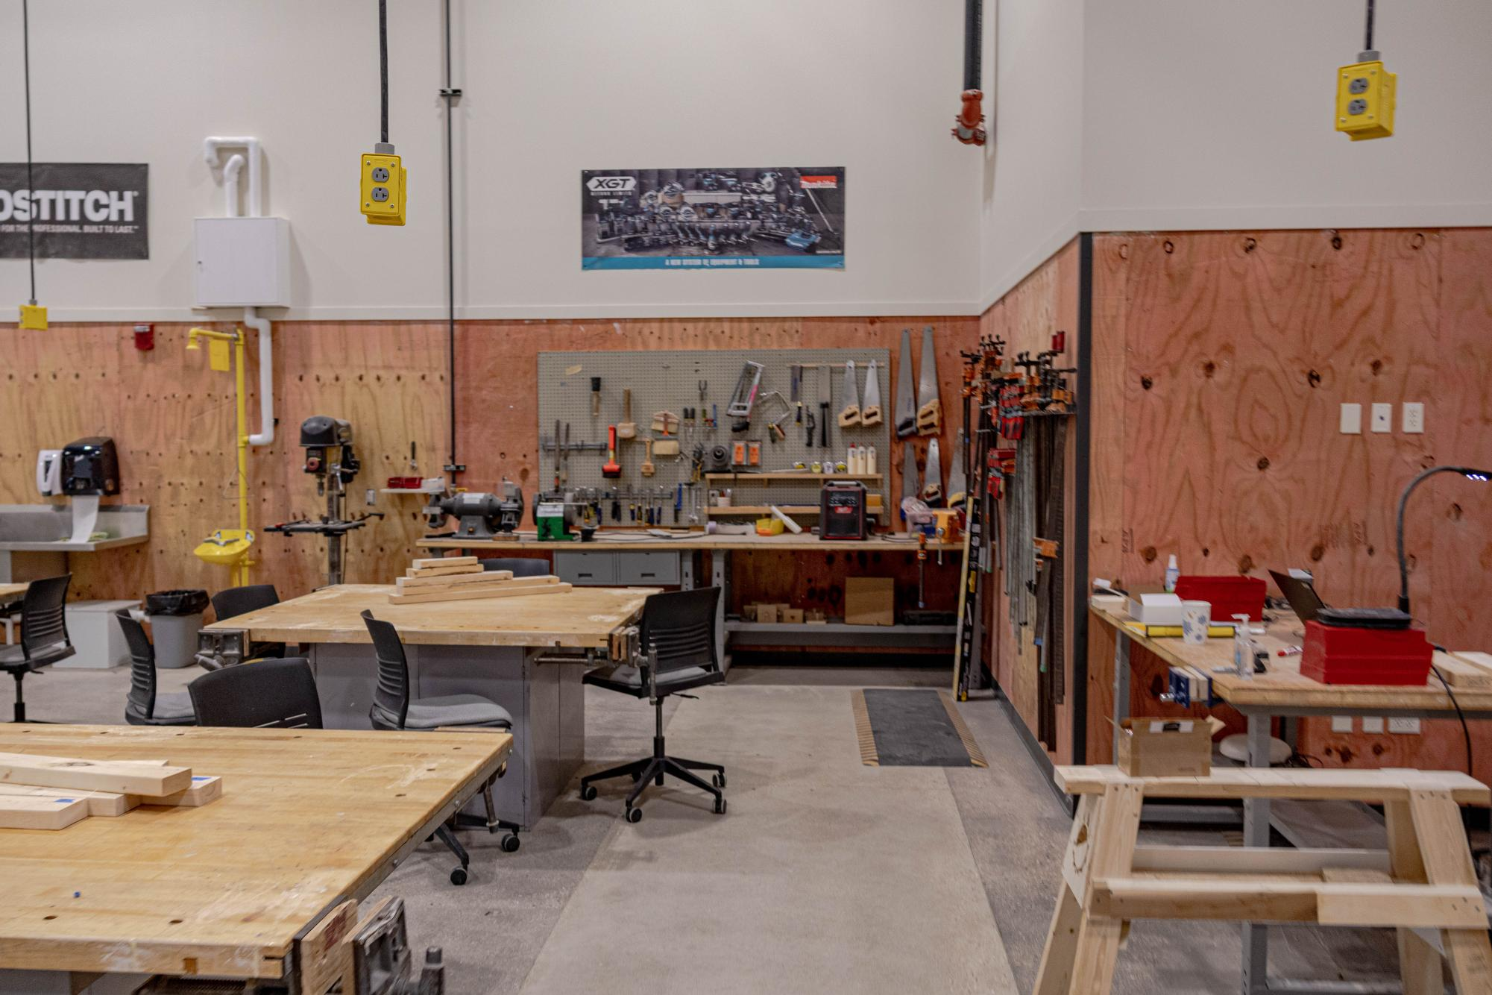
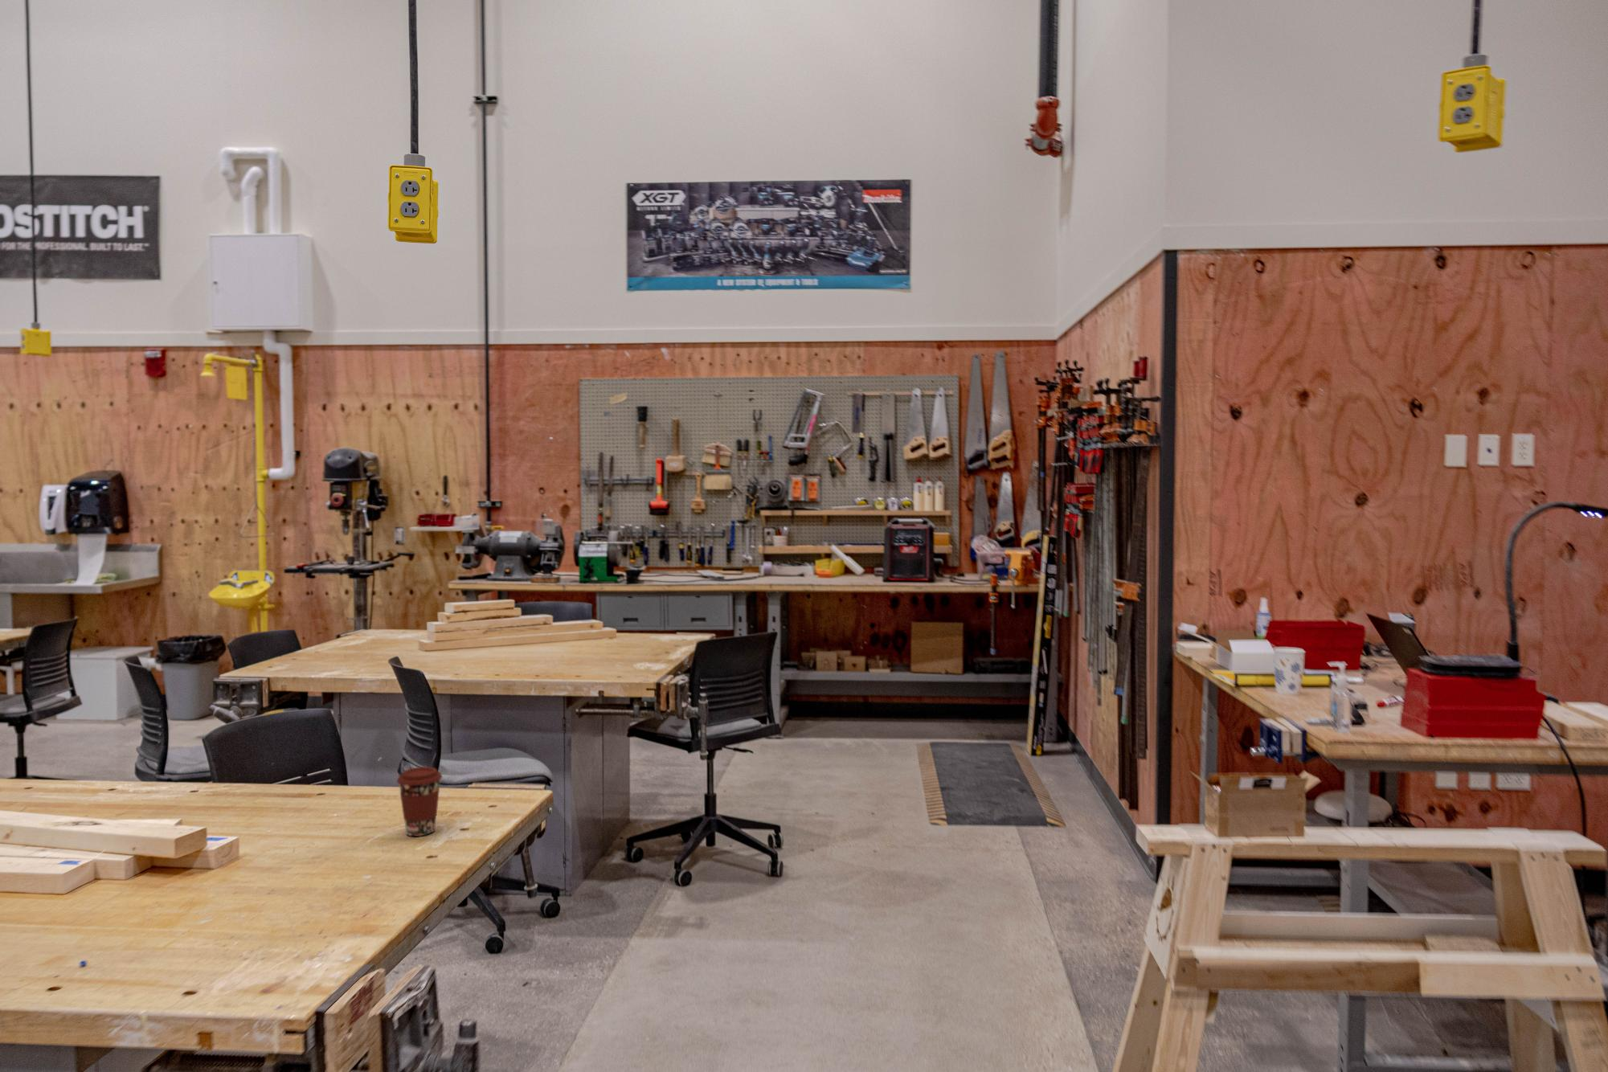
+ coffee cup [396,766,443,838]
